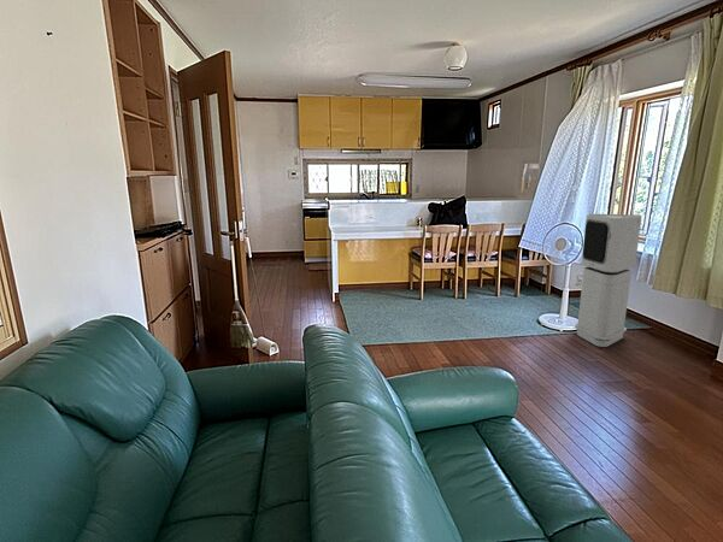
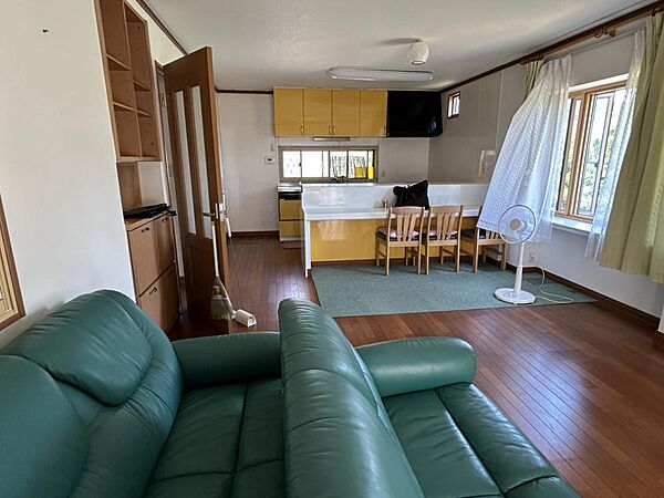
- air purifier [574,213,642,348]
